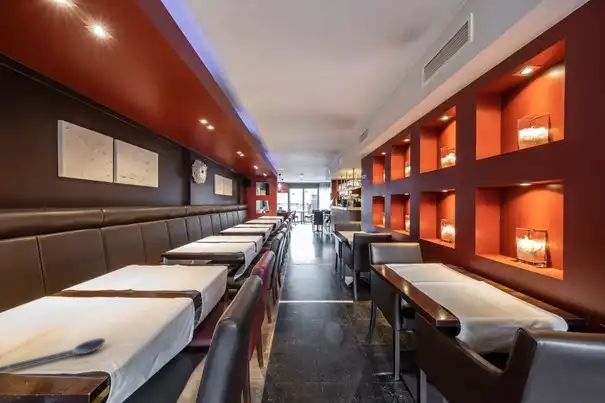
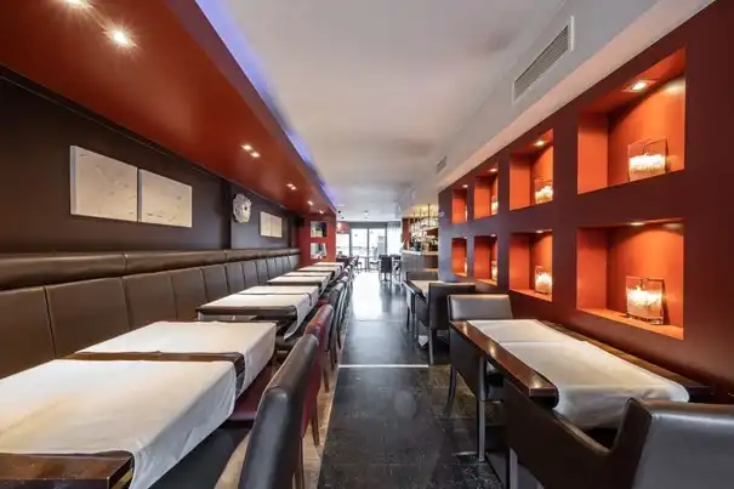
- spoon [0,337,107,373]
